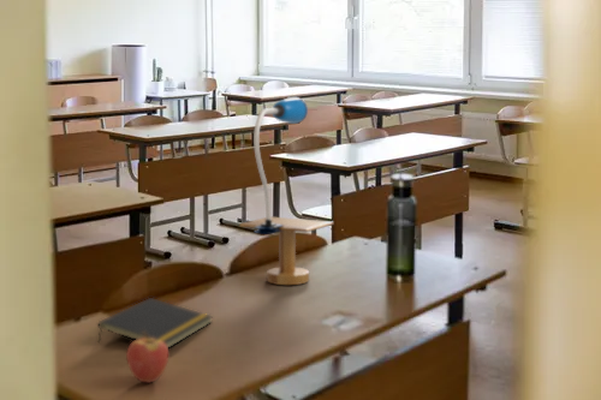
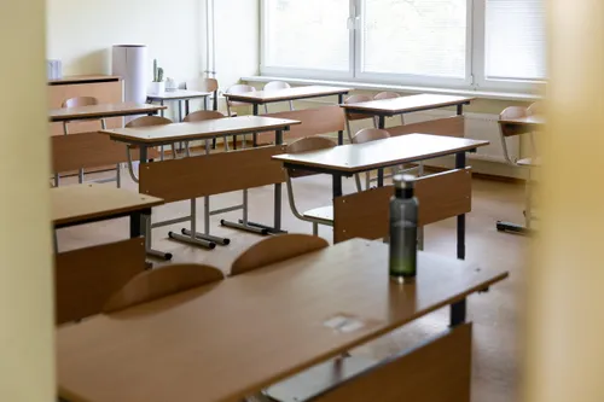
- fruit [125,330,169,384]
- desk lamp [238,96,335,286]
- notepad [96,297,214,350]
